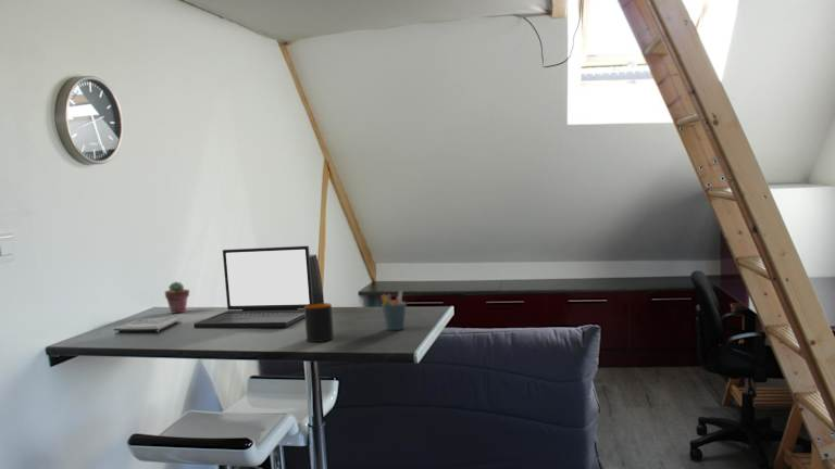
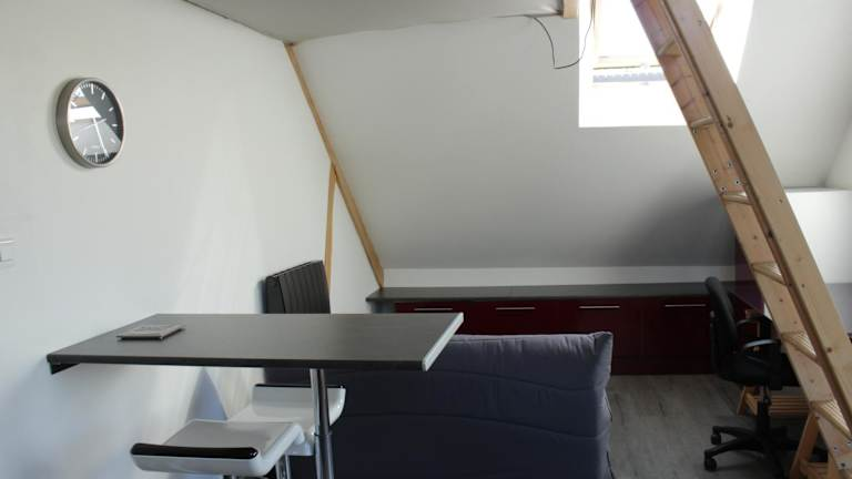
- potted succulent [164,281,190,314]
- pen holder [379,290,408,331]
- laptop [192,245,314,329]
- mug [303,302,335,343]
